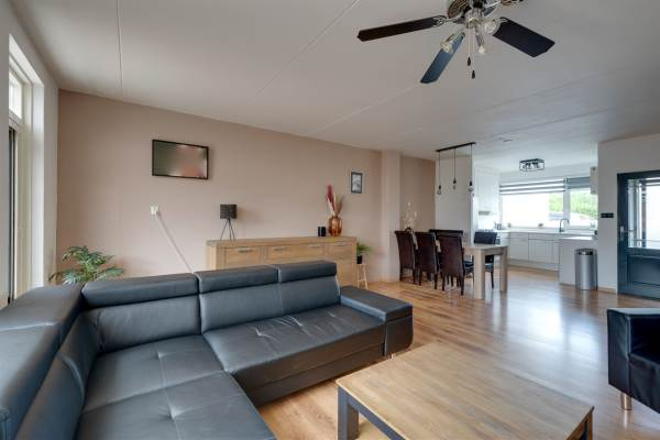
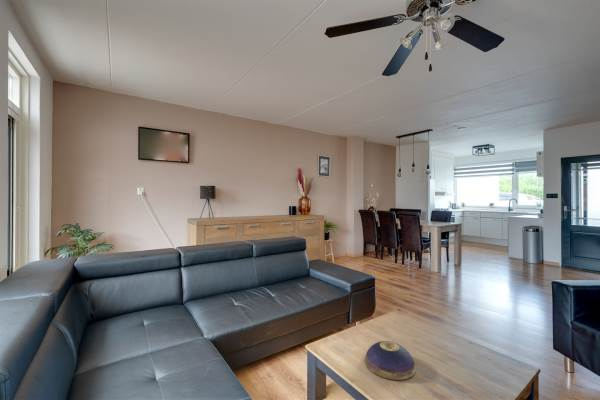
+ decorative bowl [364,340,416,381]
